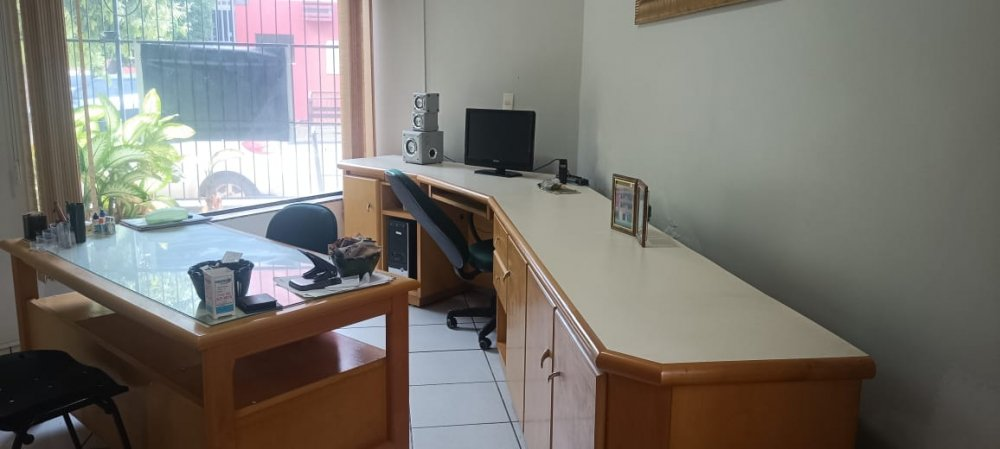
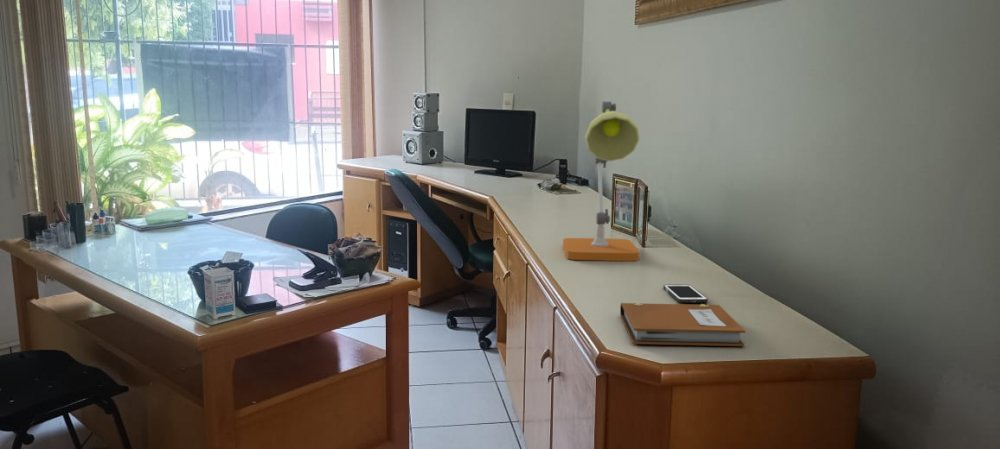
+ desk lamp [562,101,641,262]
+ cell phone [662,284,709,304]
+ notebook [619,302,746,347]
